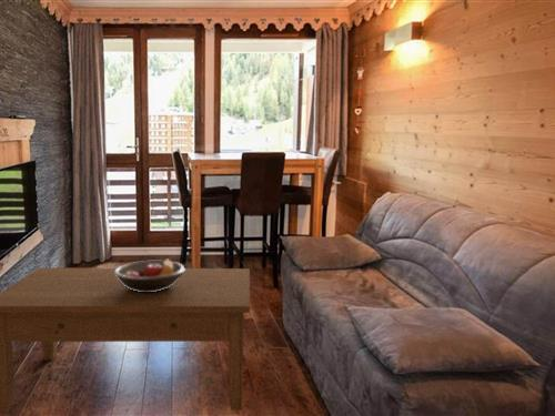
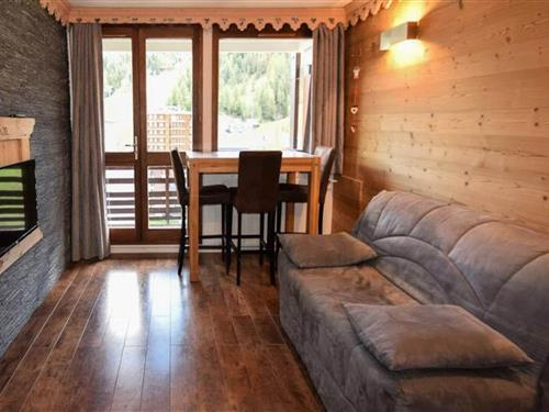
- coffee table [0,266,251,414]
- fruit bowl [114,257,185,292]
